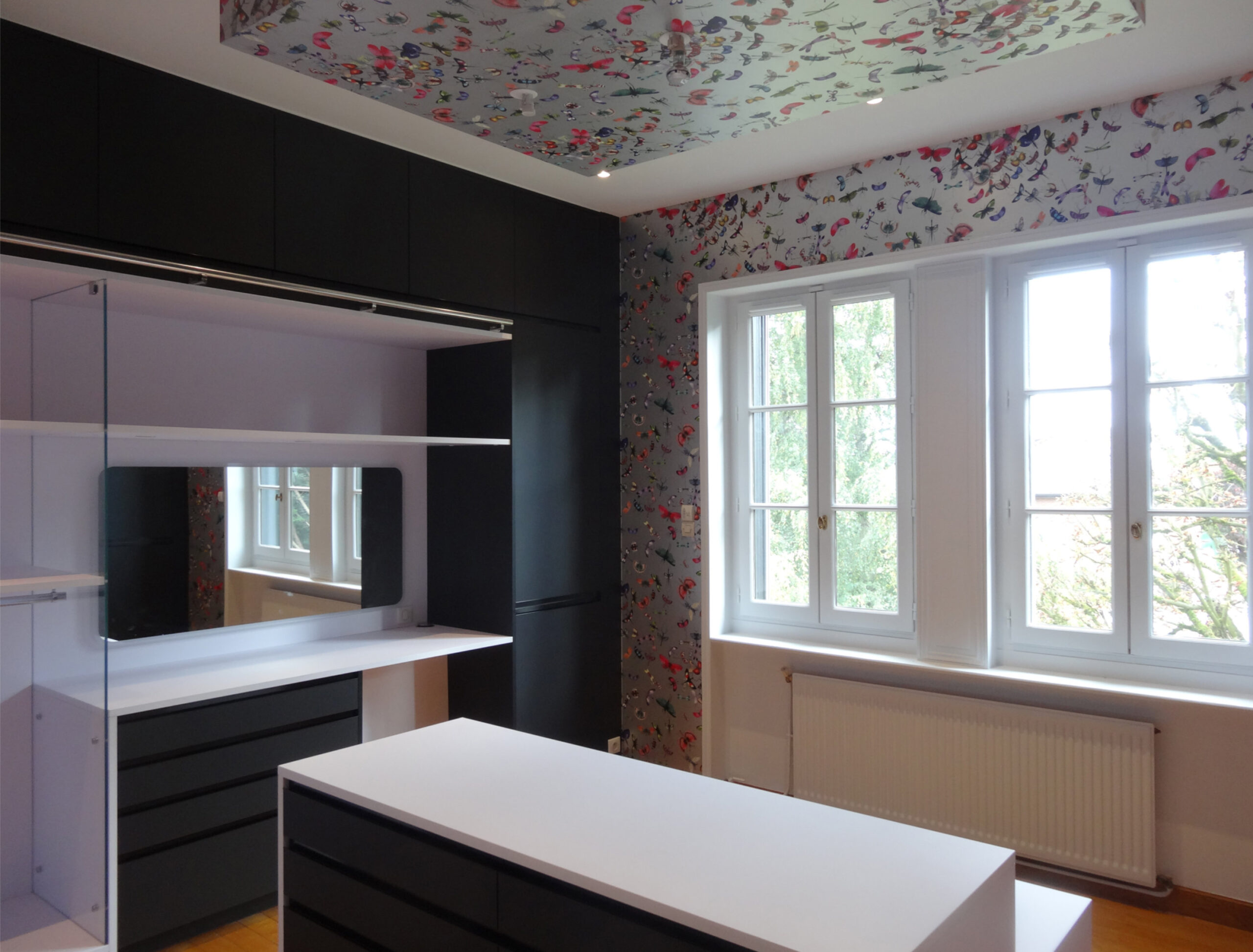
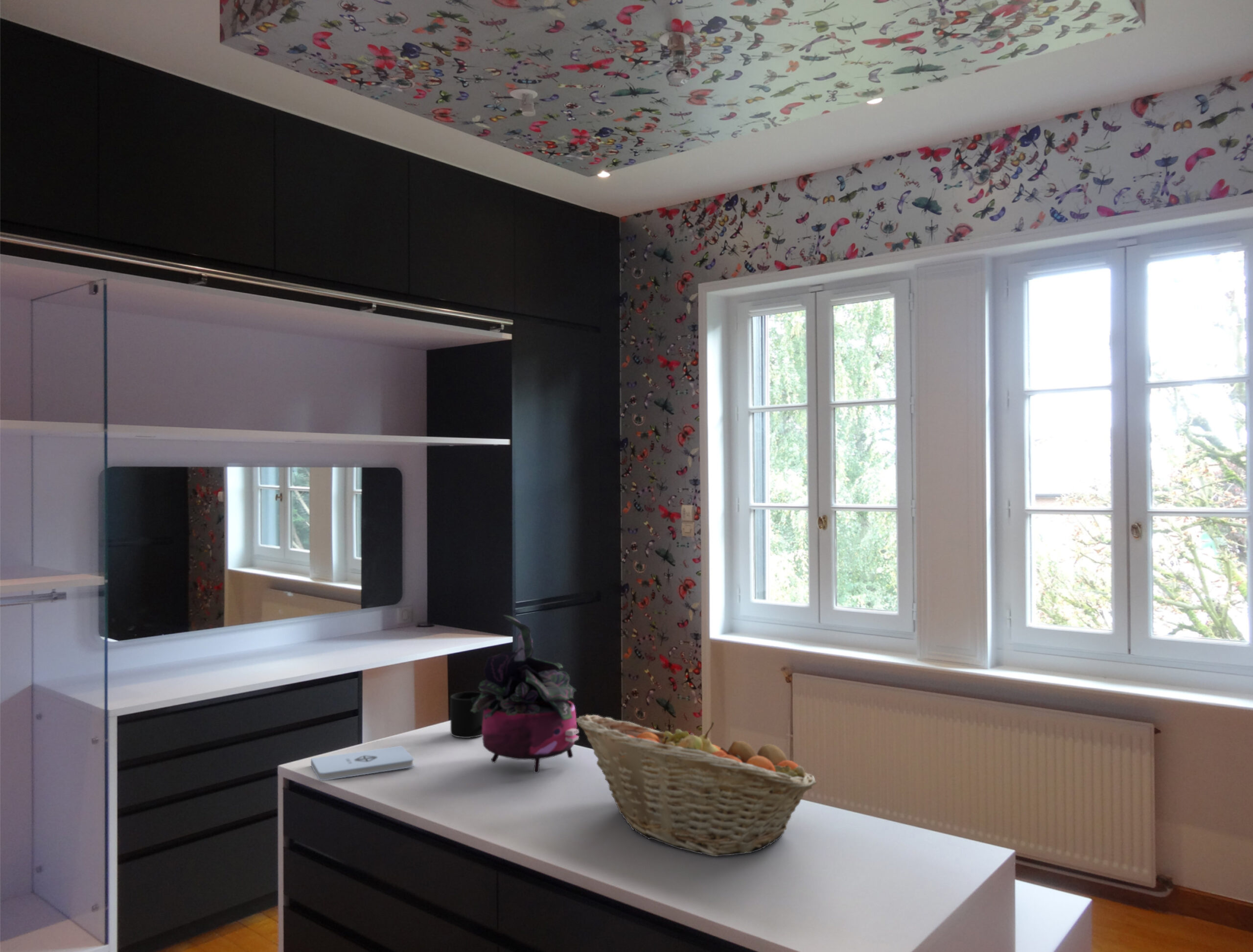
+ fruit basket [576,714,817,857]
+ notepad [310,745,415,781]
+ potted plant [471,615,580,774]
+ mug [450,691,484,739]
